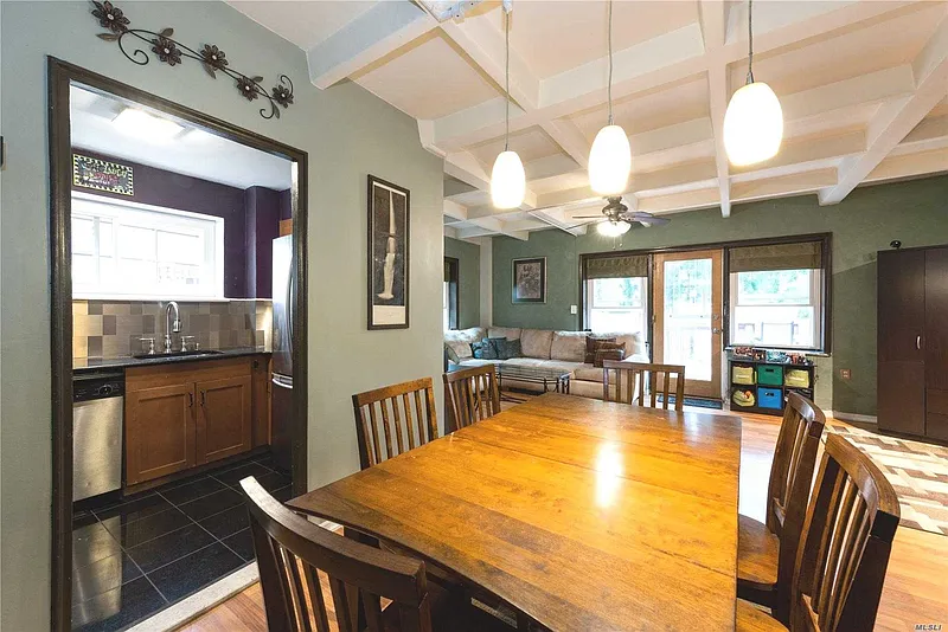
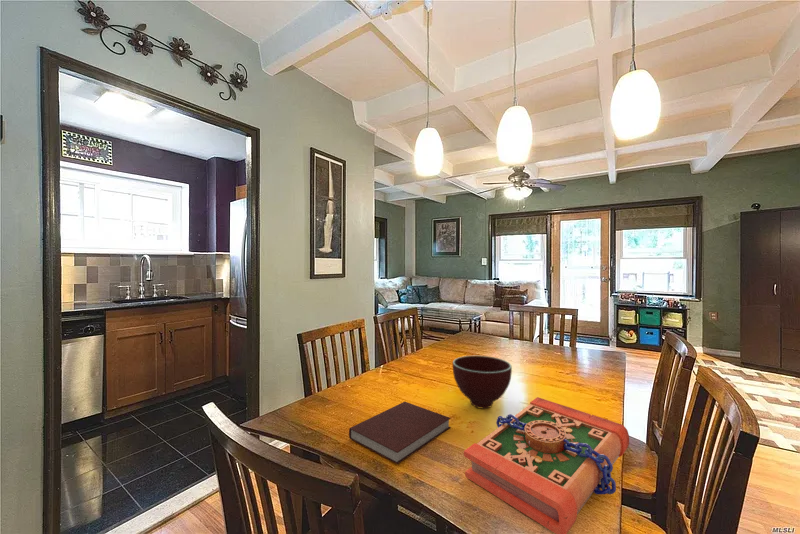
+ book [463,396,630,534]
+ notebook [348,401,452,465]
+ bowl [452,355,513,410]
